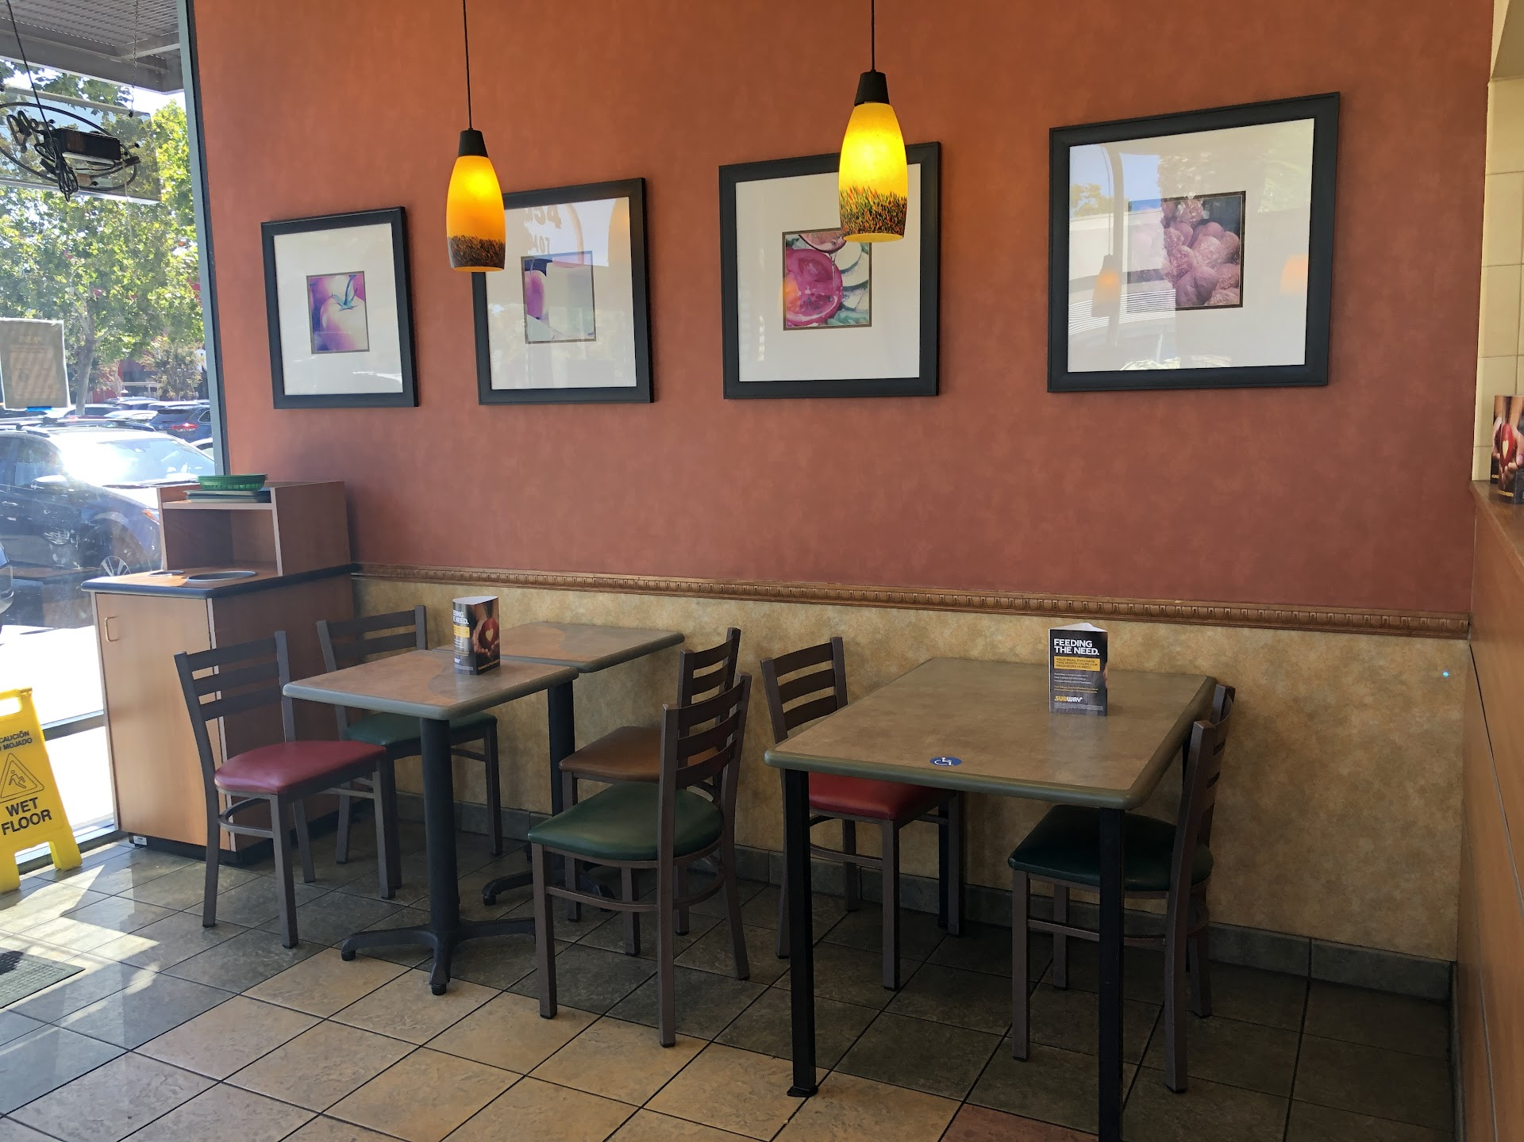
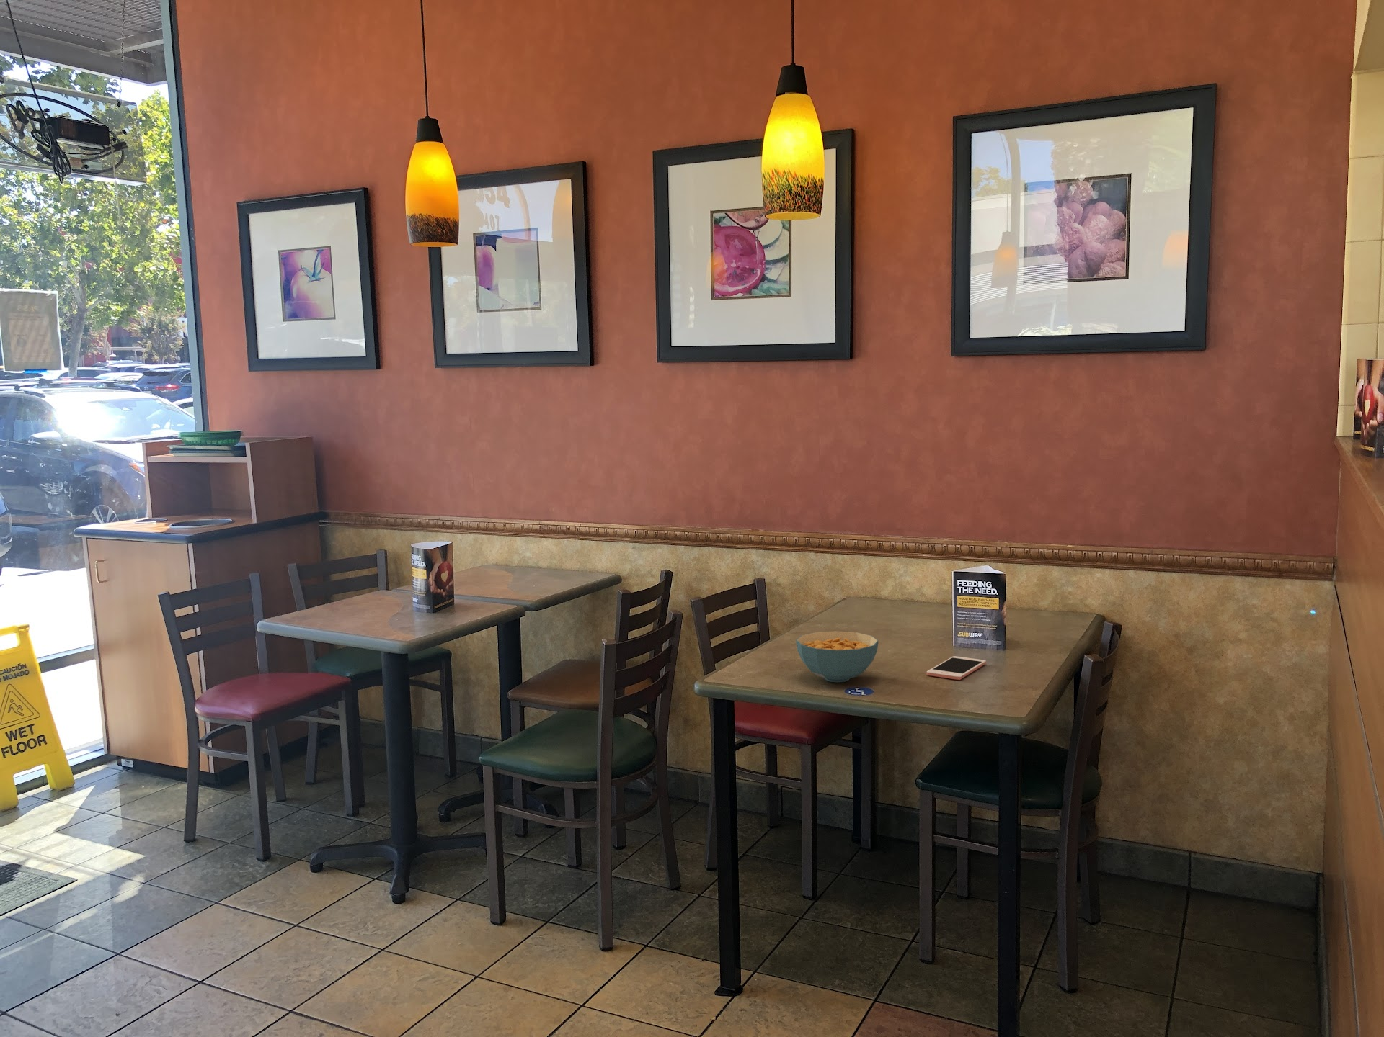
+ cell phone [926,656,987,681]
+ cereal bowl [796,630,879,683]
